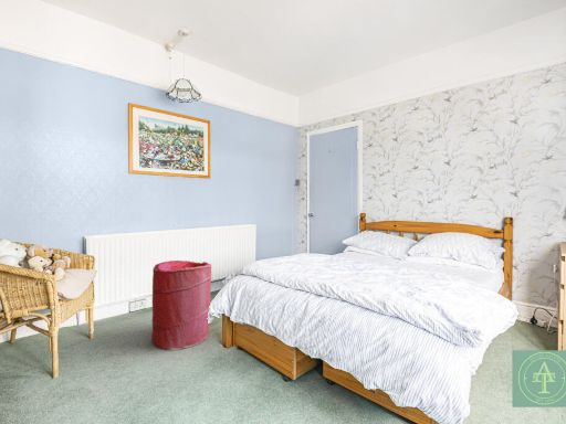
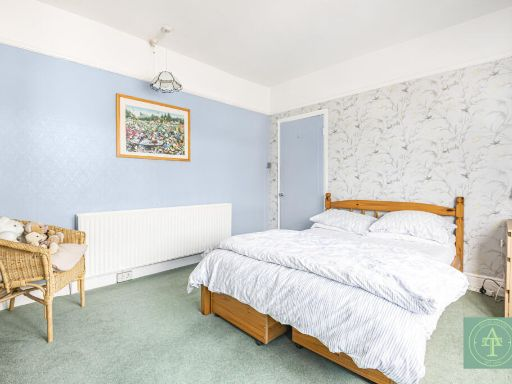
- laundry hamper [150,259,212,351]
